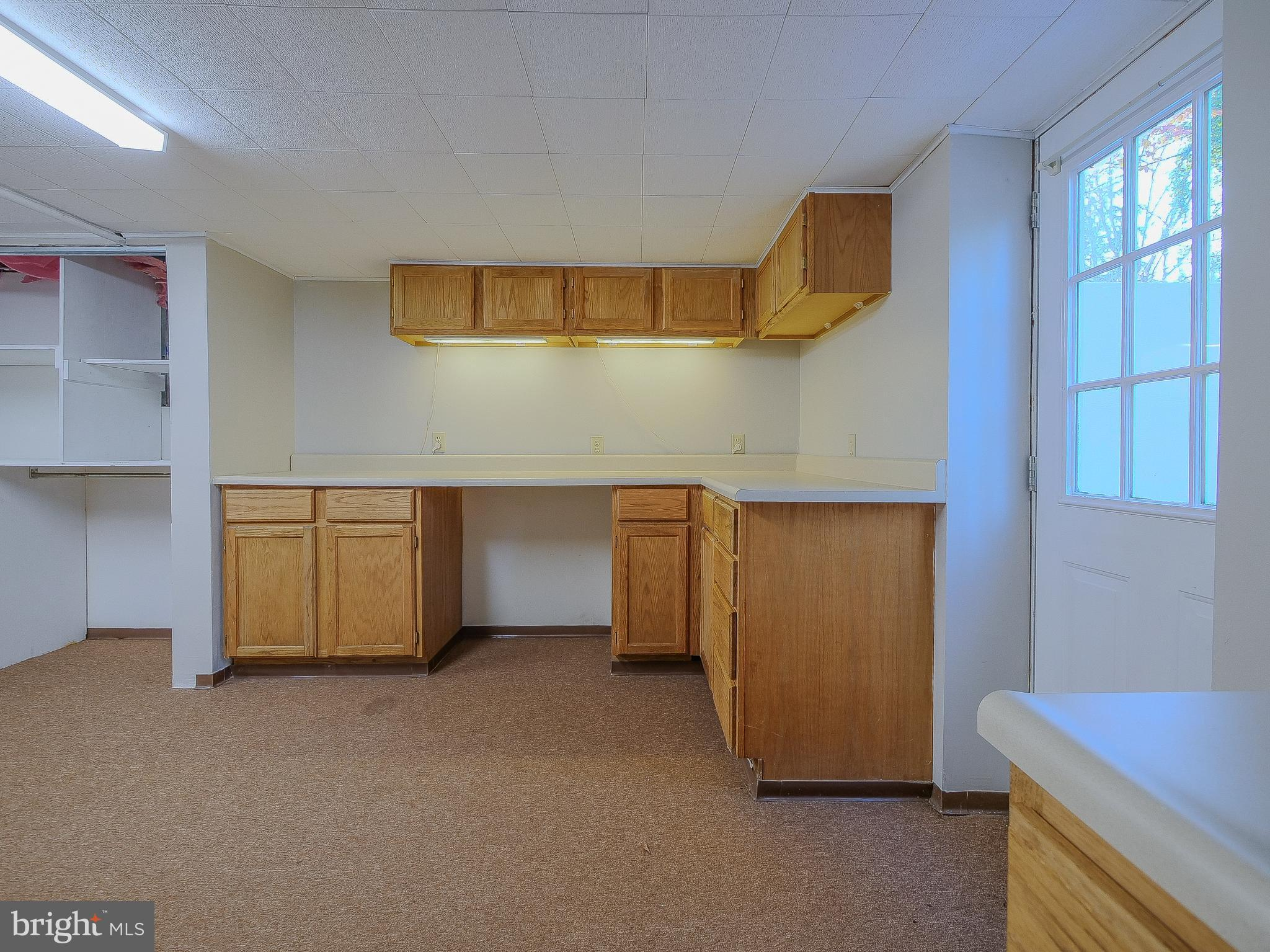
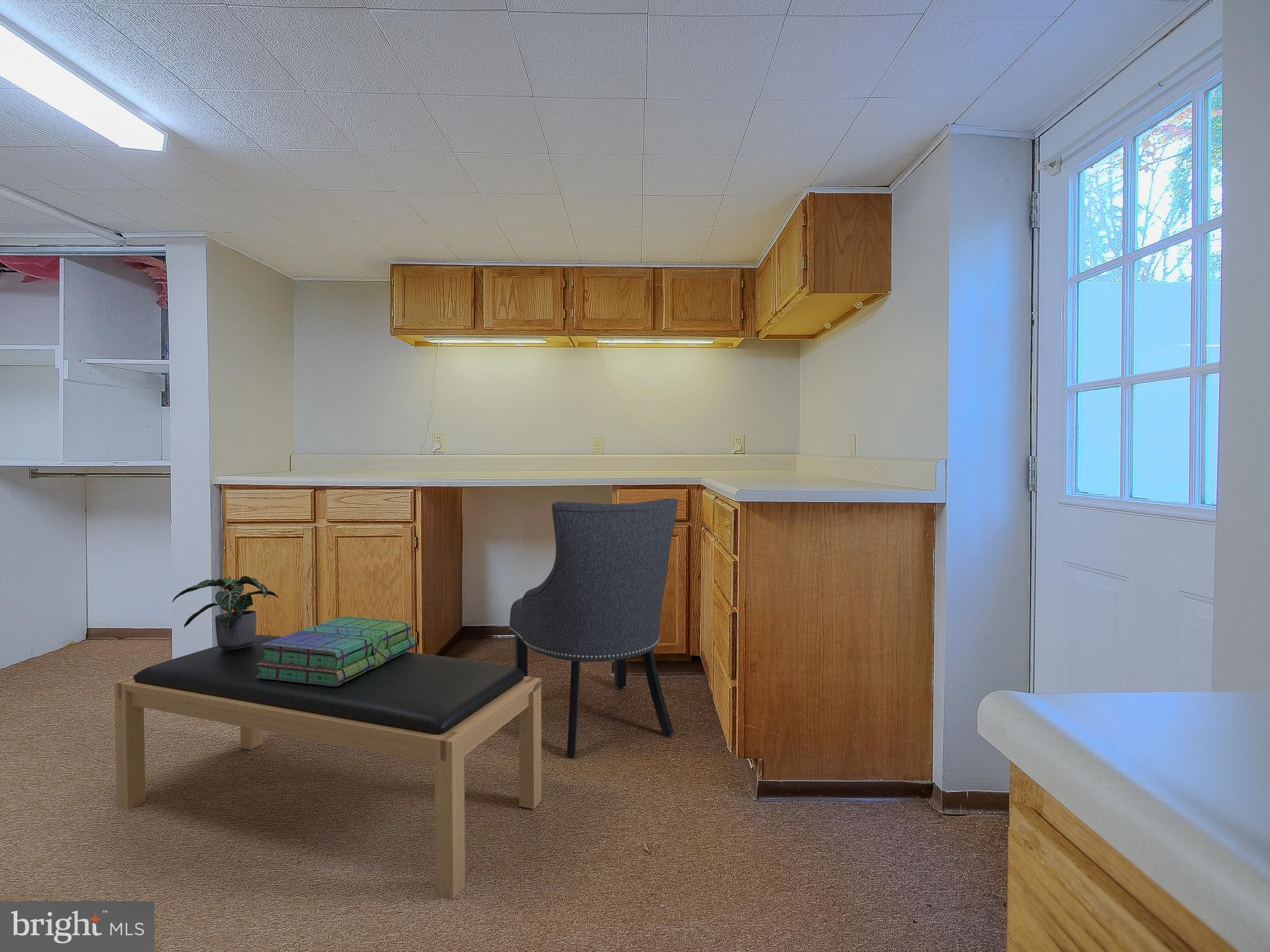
+ stack of books [255,615,415,687]
+ bench [113,634,542,900]
+ potted plant [171,575,280,650]
+ chair [508,497,678,758]
